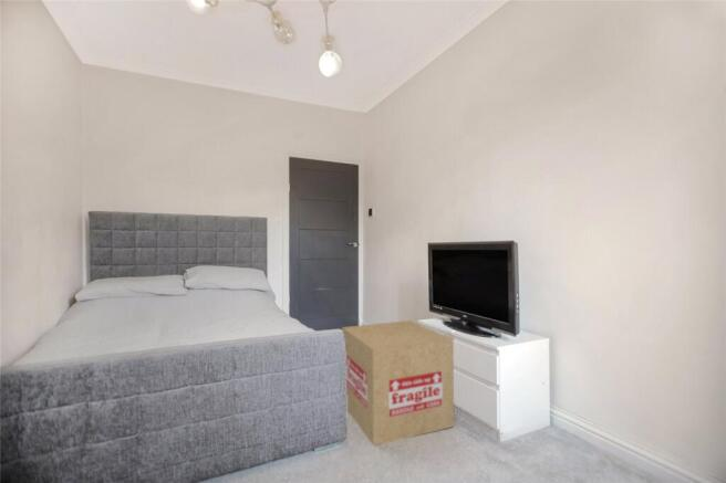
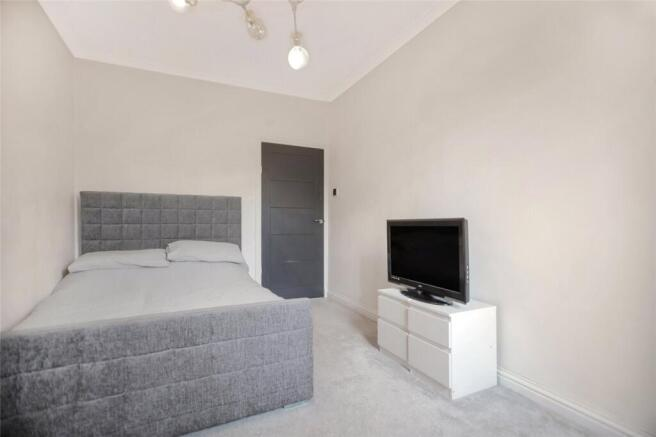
- cardboard box [341,319,455,447]
